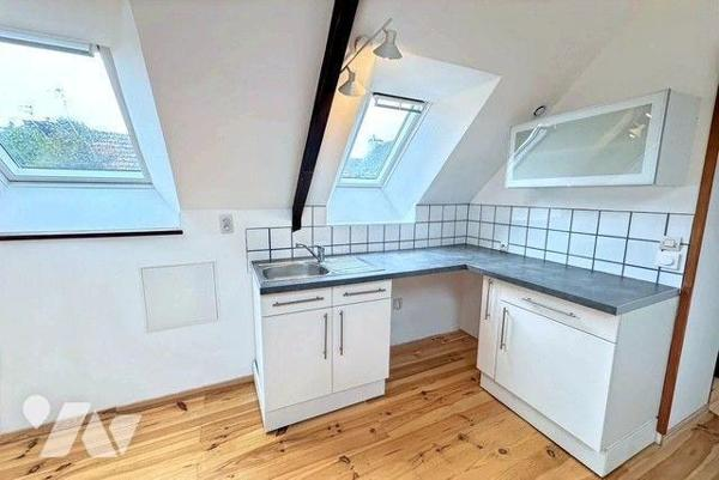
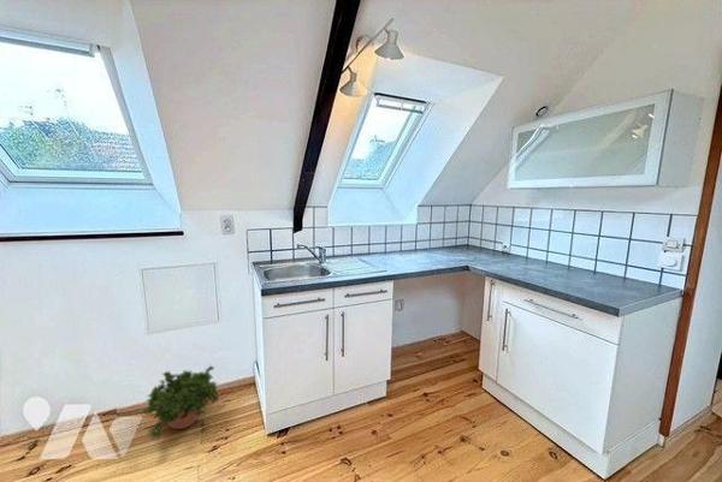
+ potted plant [141,363,220,441]
